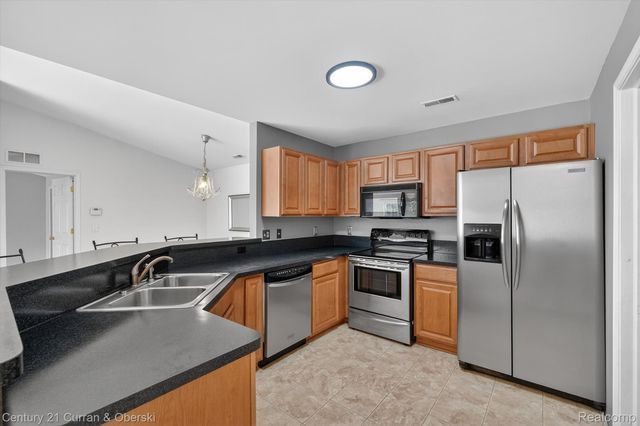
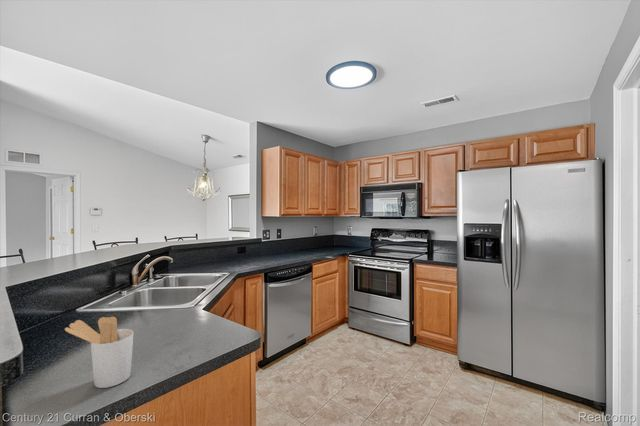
+ utensil holder [64,316,134,389]
